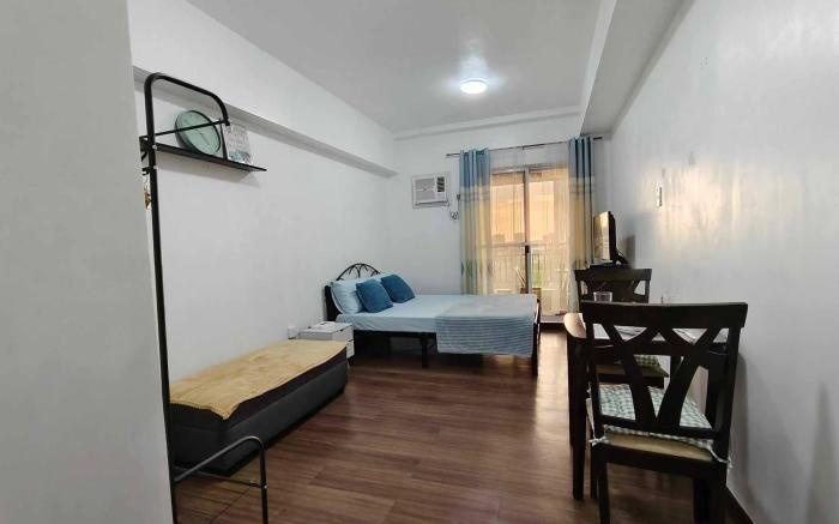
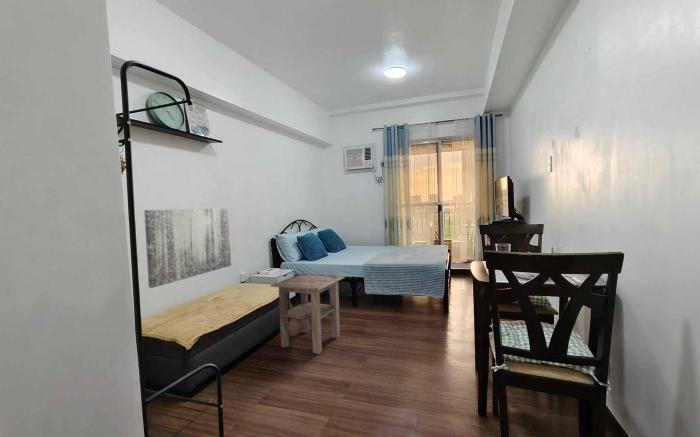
+ wall art [143,207,232,289]
+ side table [269,273,346,355]
